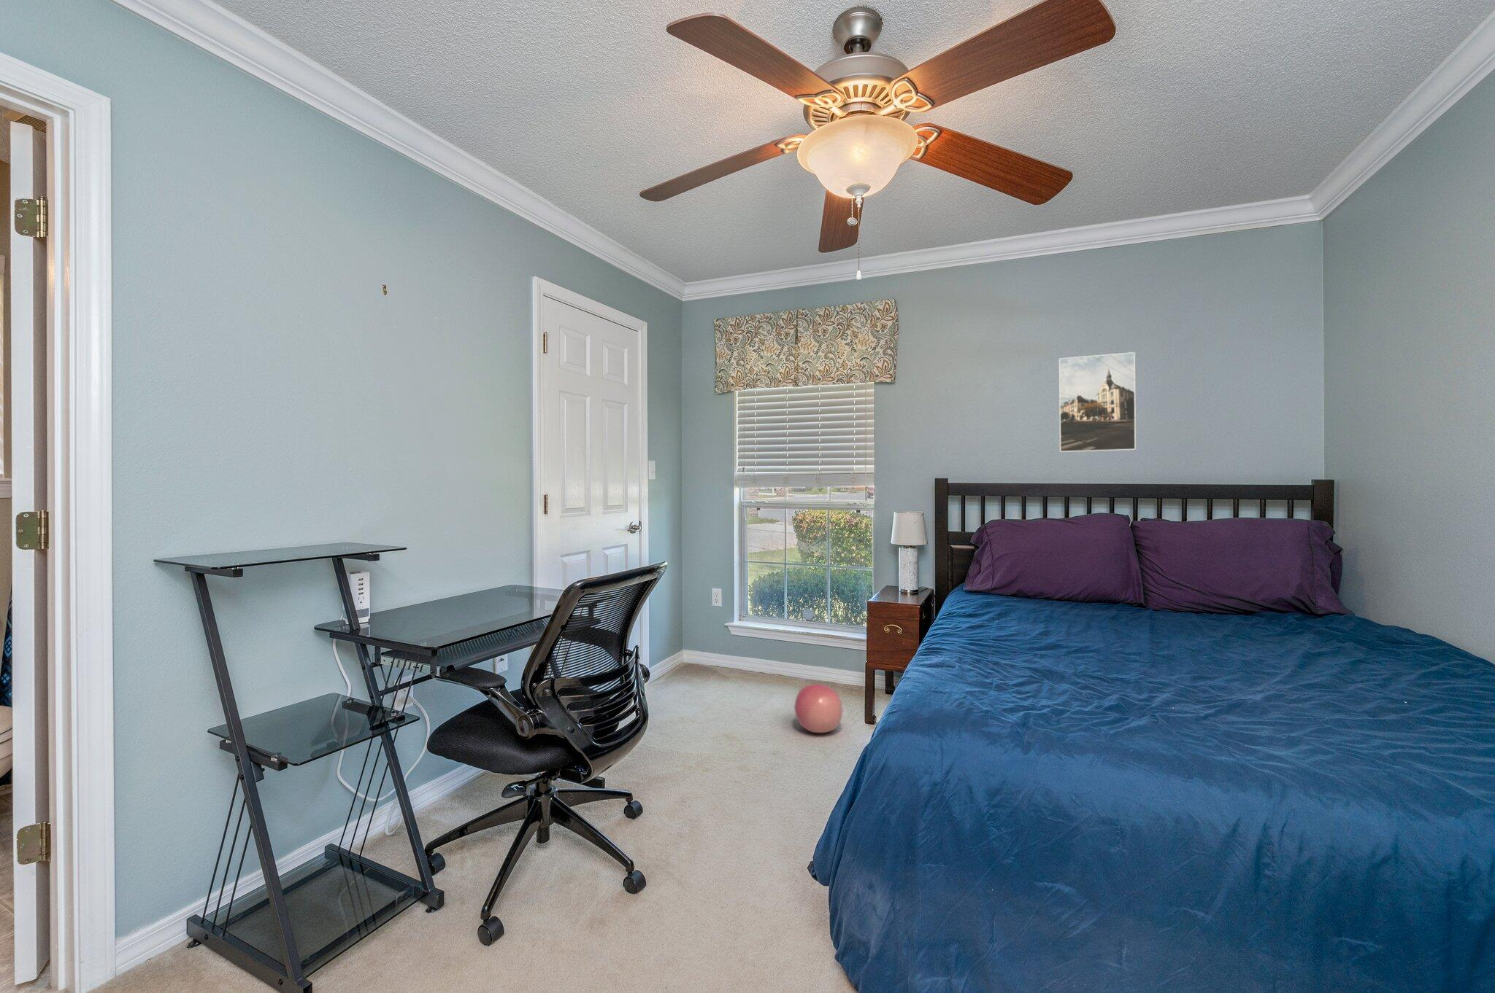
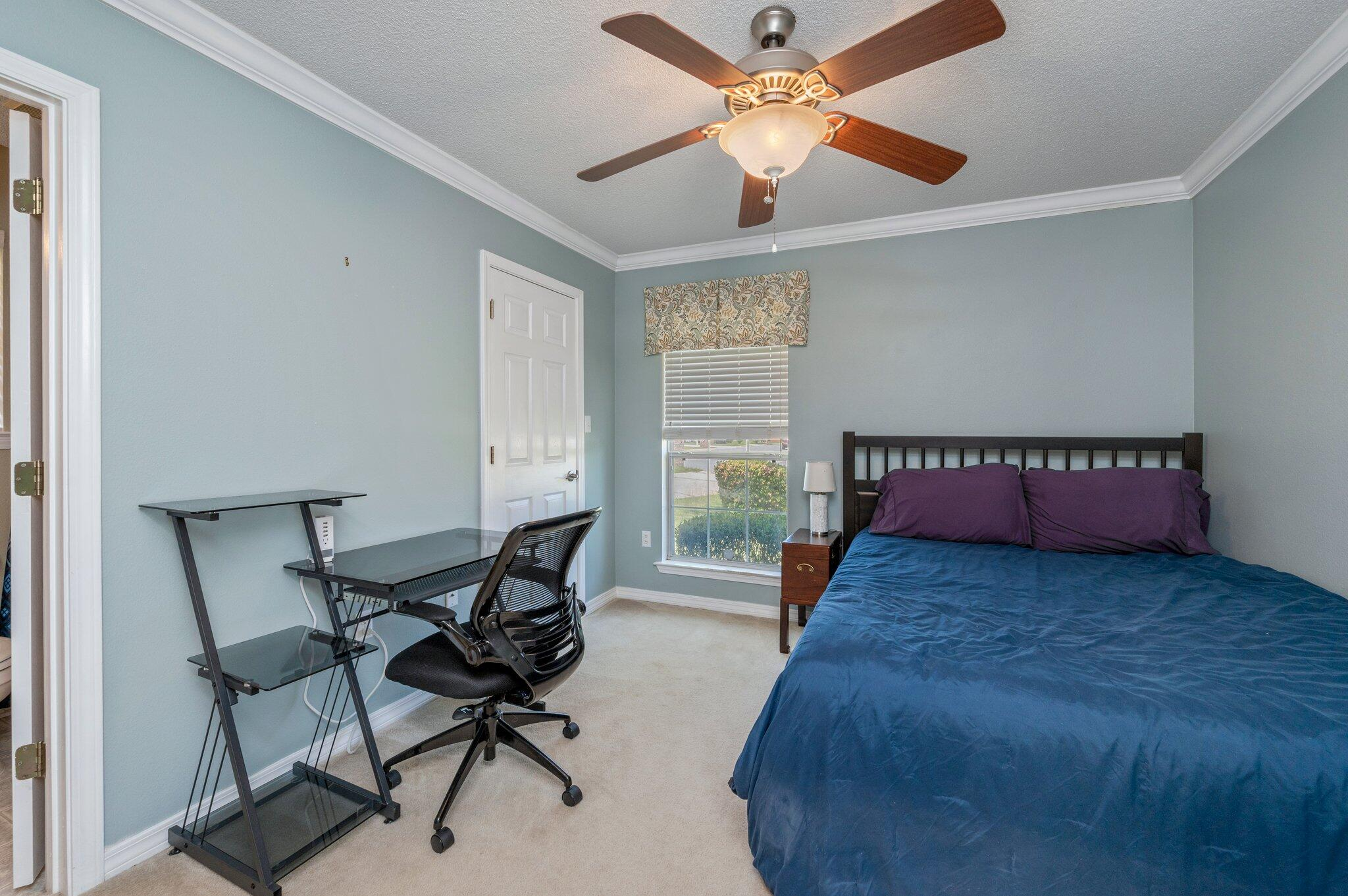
- ball [793,683,844,734]
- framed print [1058,351,1137,453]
